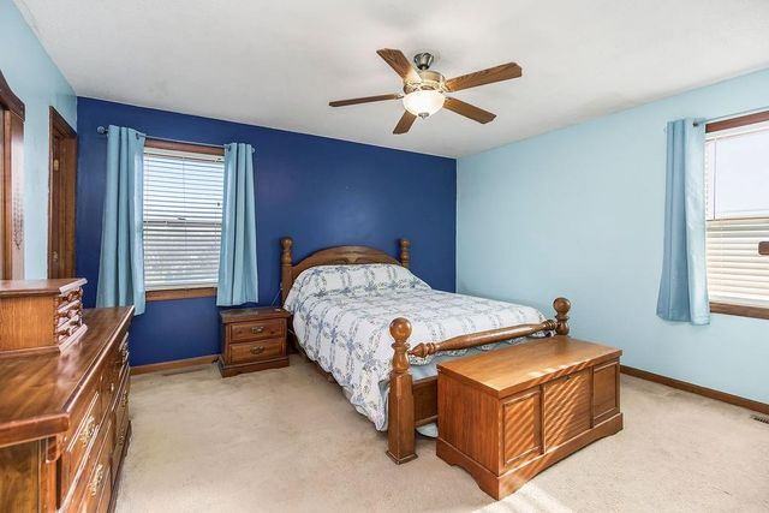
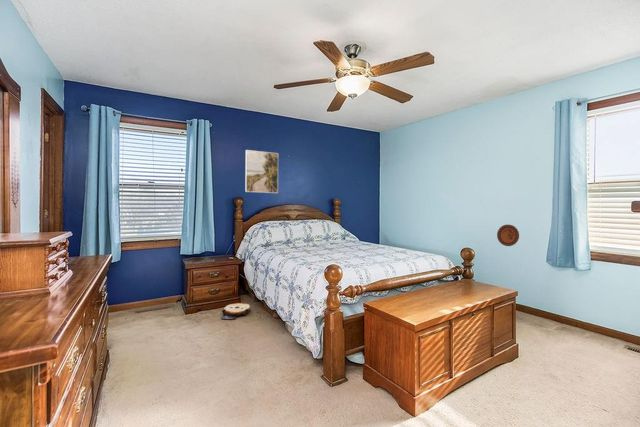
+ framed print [244,149,279,194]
+ plush toy [220,302,251,320]
+ decorative plate [496,224,520,247]
